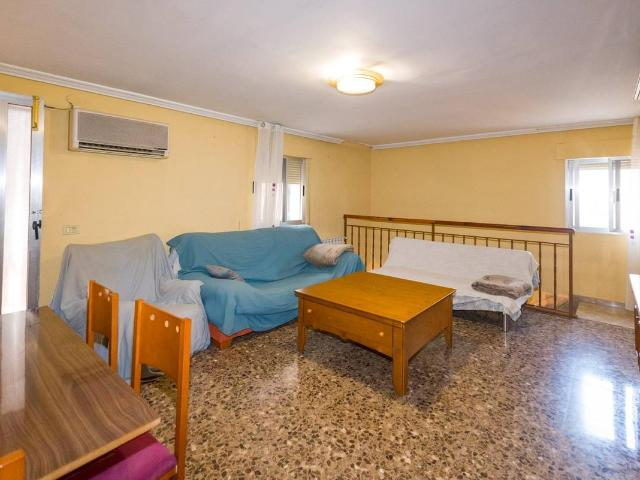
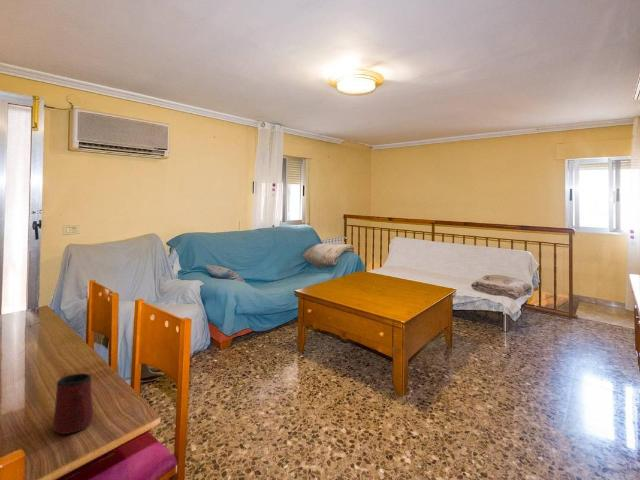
+ mug [52,372,94,435]
